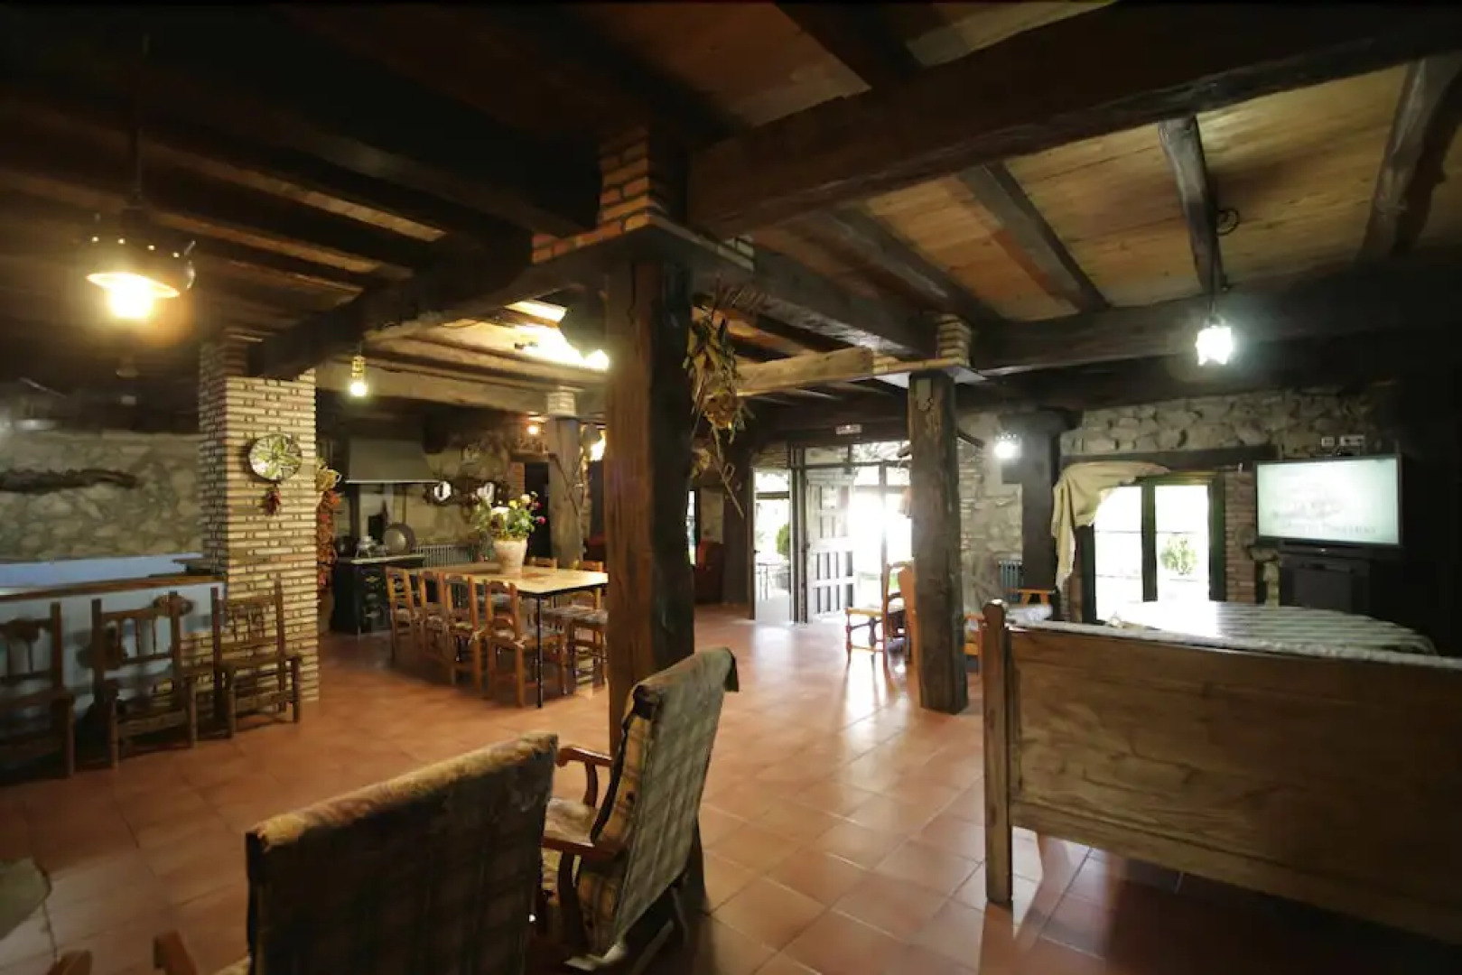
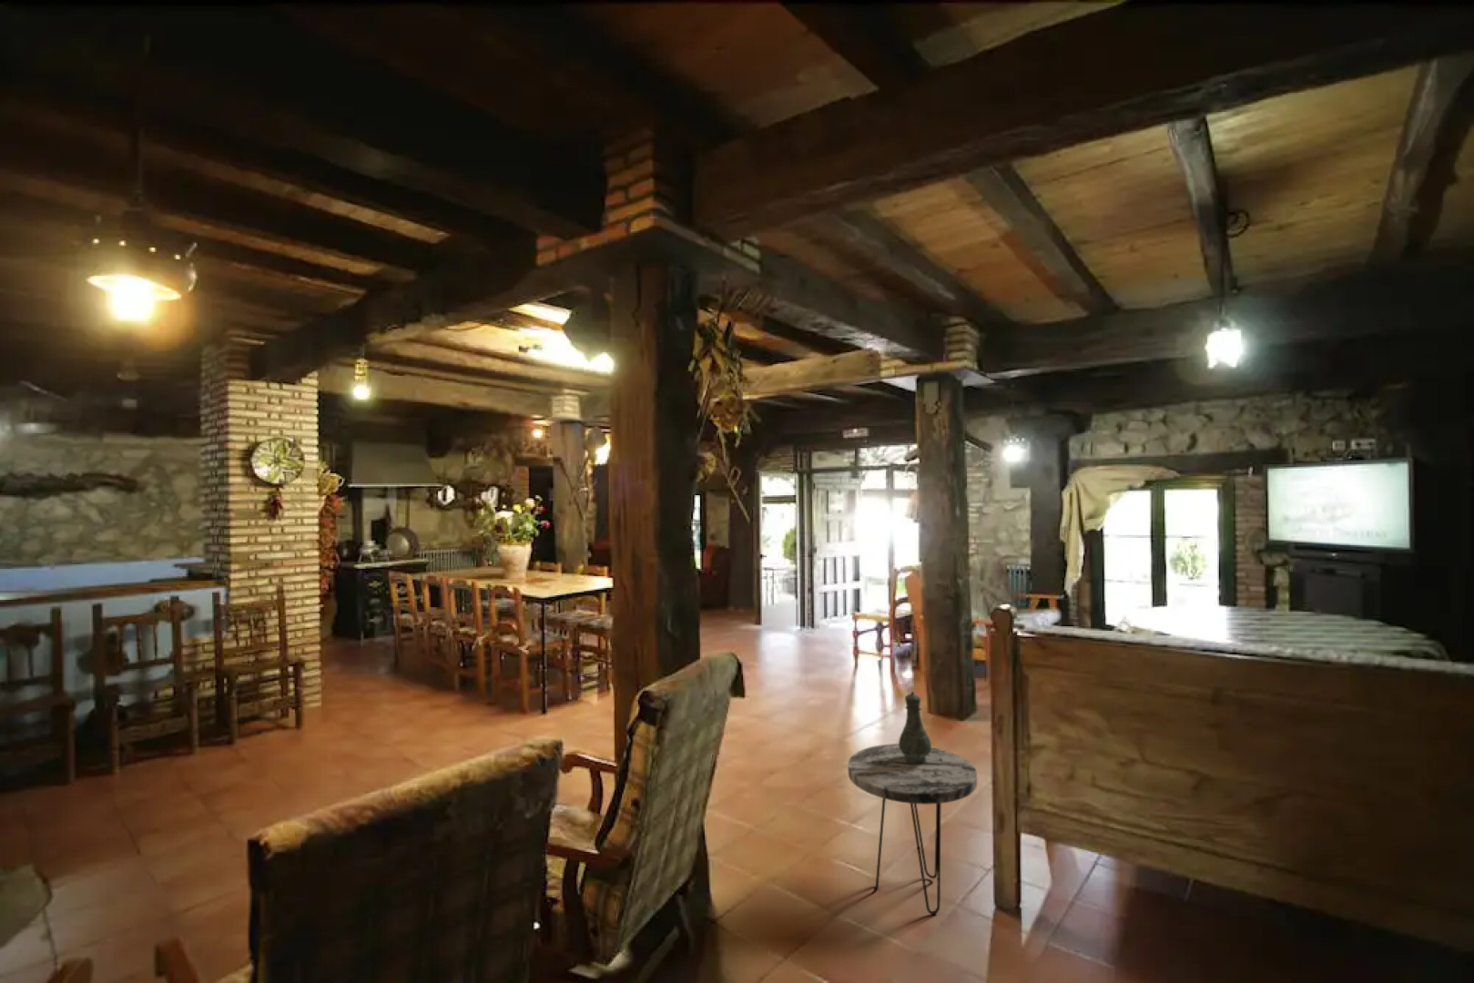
+ vase [898,691,932,765]
+ side table [846,743,978,916]
